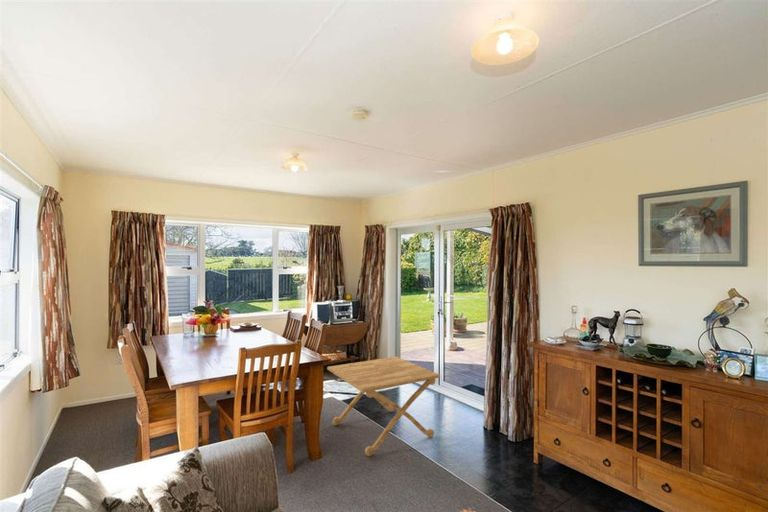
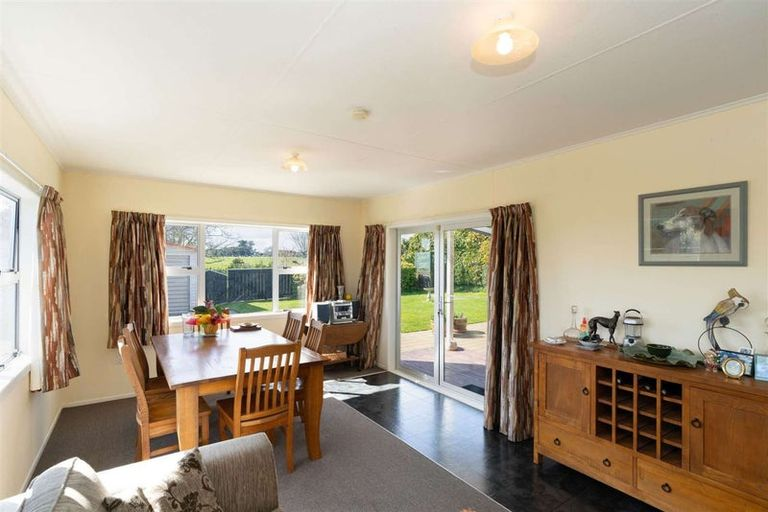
- side table [326,356,441,457]
